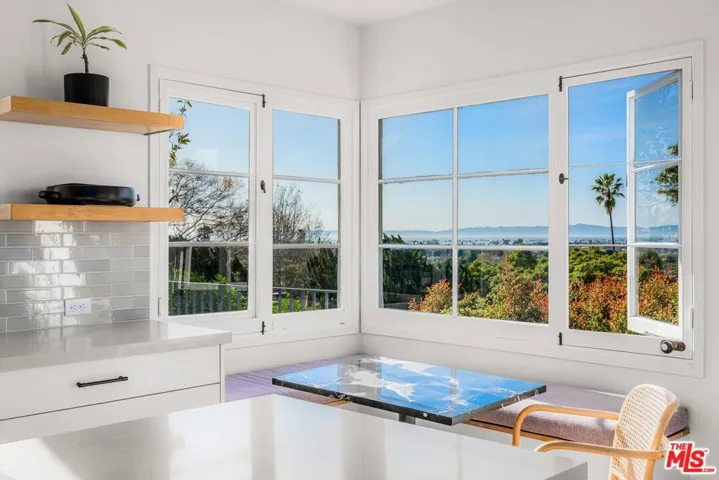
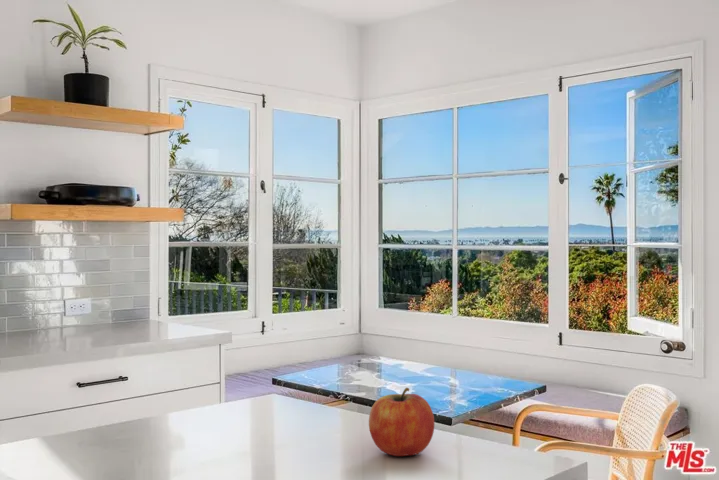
+ fruit [368,387,435,457]
